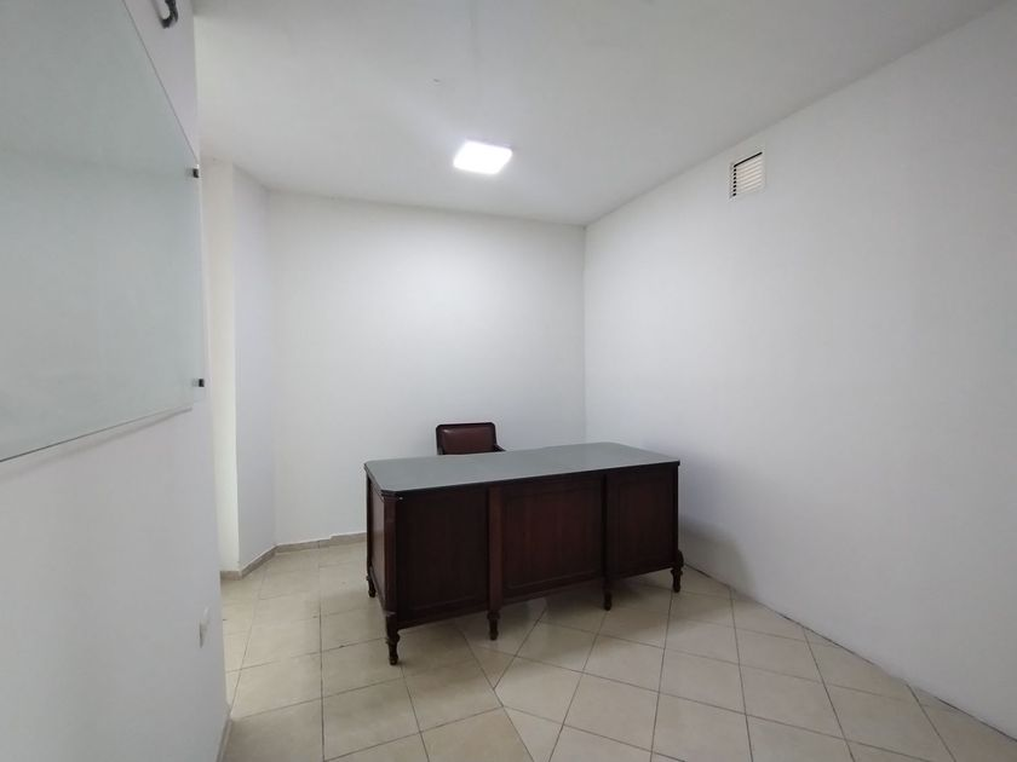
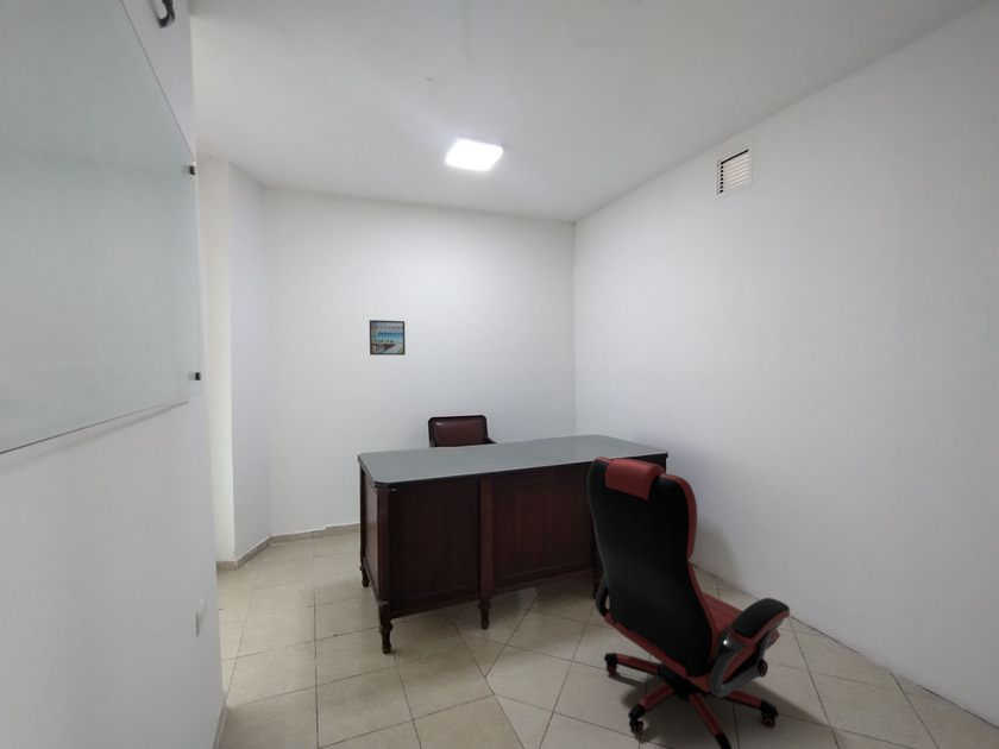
+ office chair [586,455,791,749]
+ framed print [369,319,407,357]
